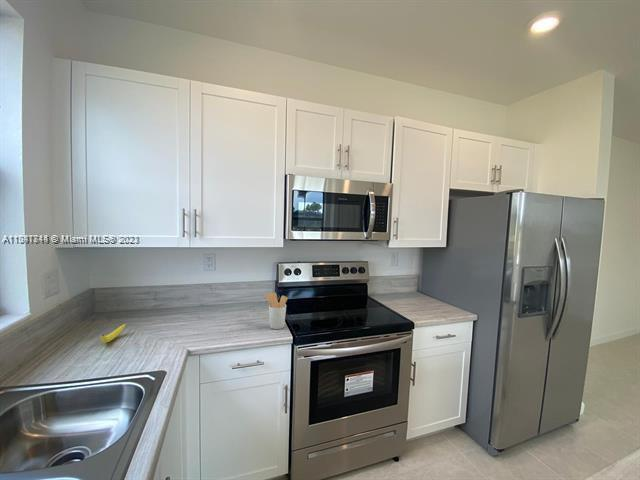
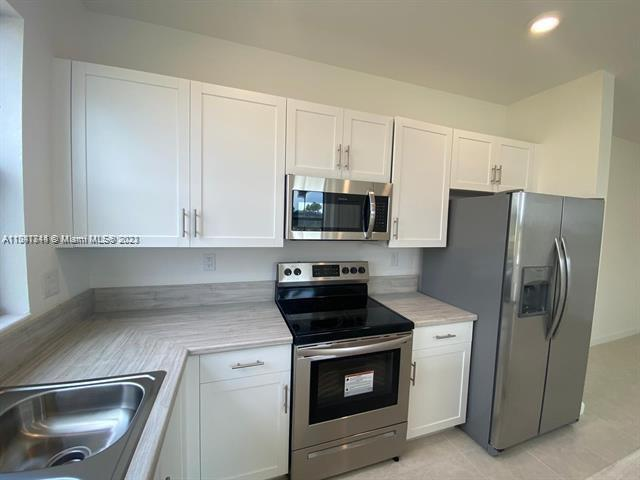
- utensil holder [264,292,288,330]
- banana [100,323,127,343]
